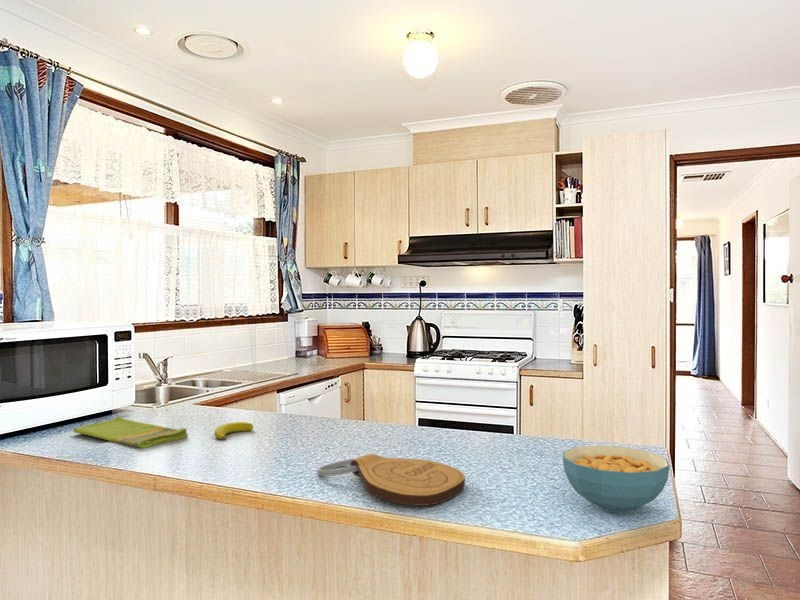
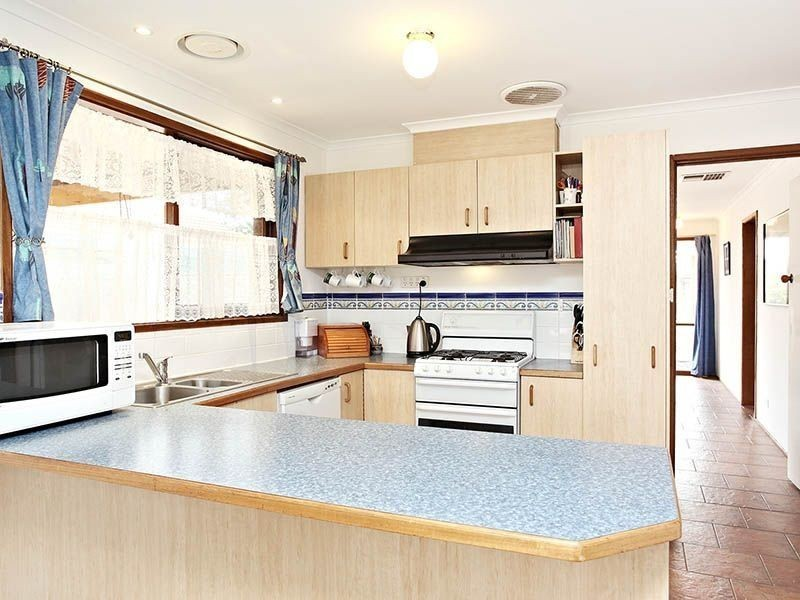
- key chain [316,453,466,507]
- cereal bowl [562,445,671,514]
- dish towel [72,415,189,449]
- banana [213,421,254,441]
